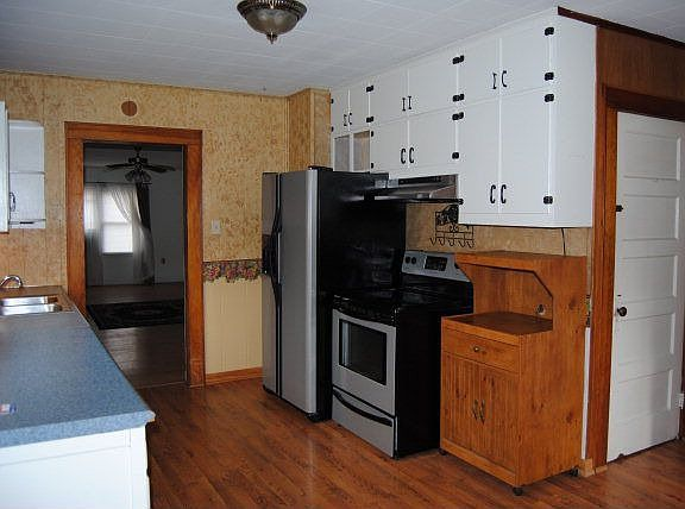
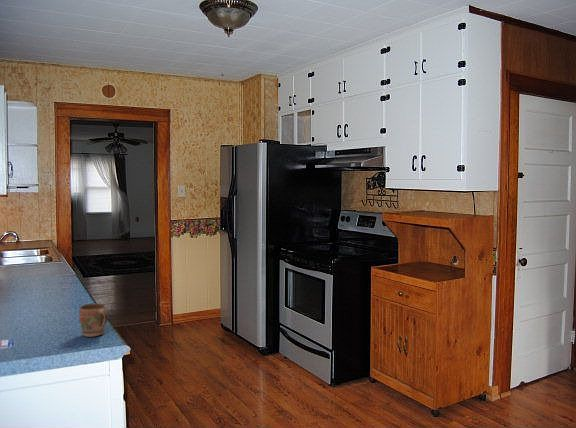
+ mug [78,302,109,338]
